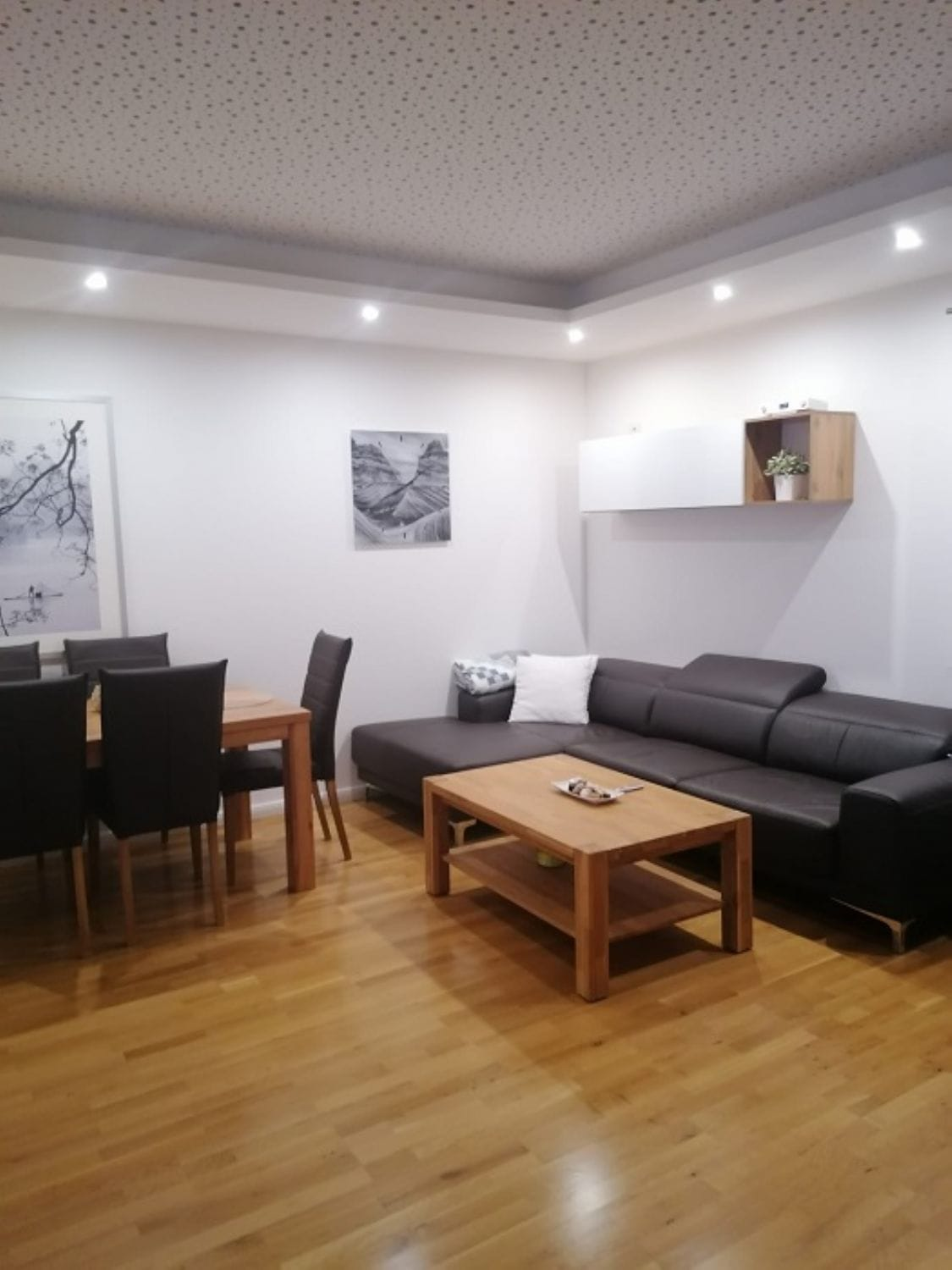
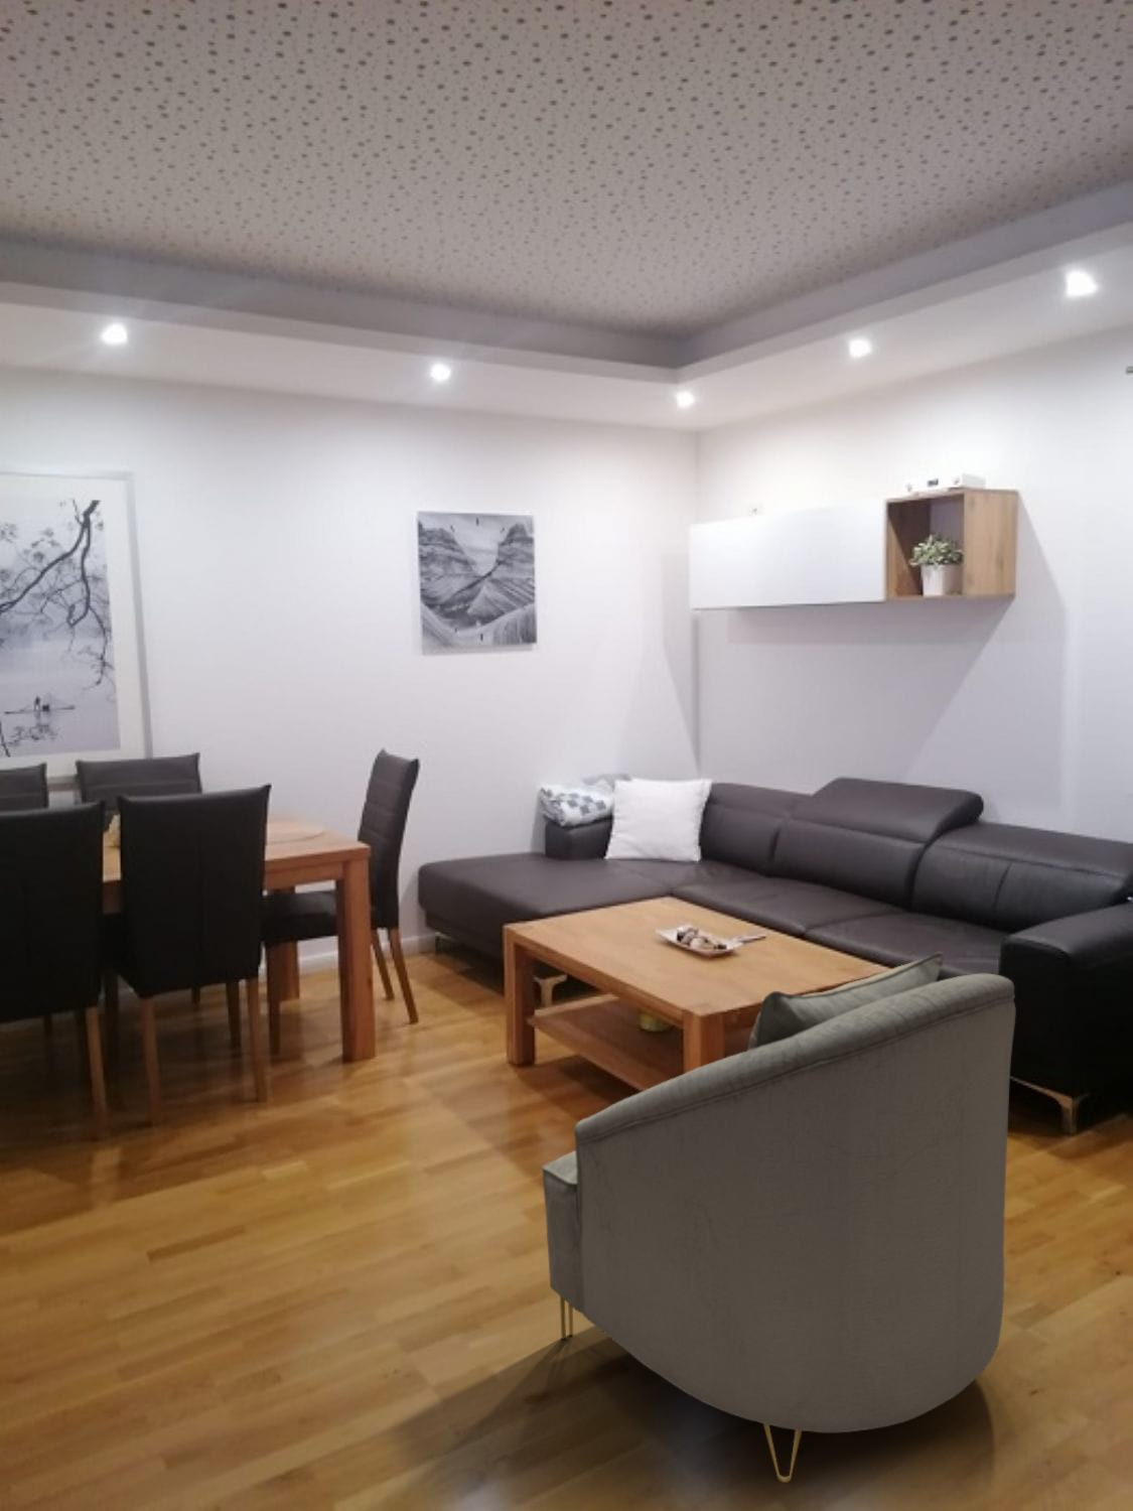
+ armchair [540,951,1016,1484]
